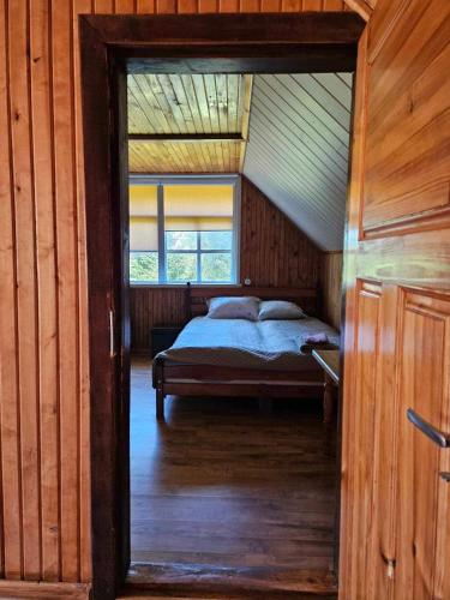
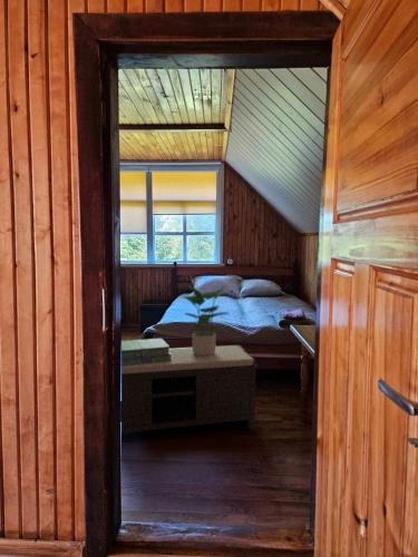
+ bench [119,344,259,434]
+ potted plant [182,283,232,355]
+ stack of books [120,338,172,367]
